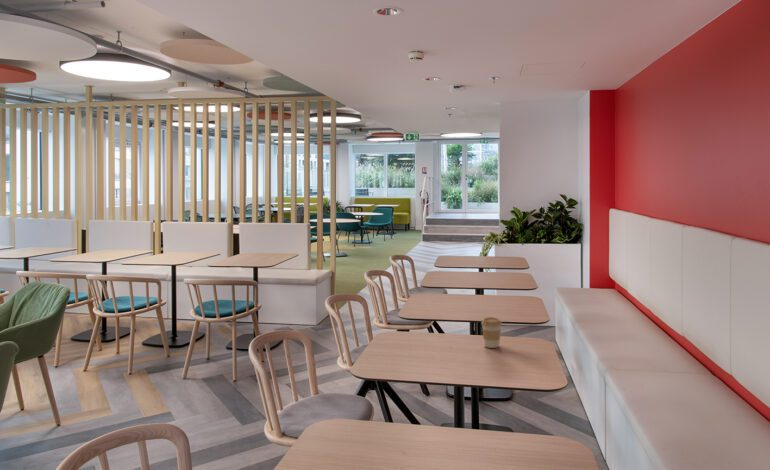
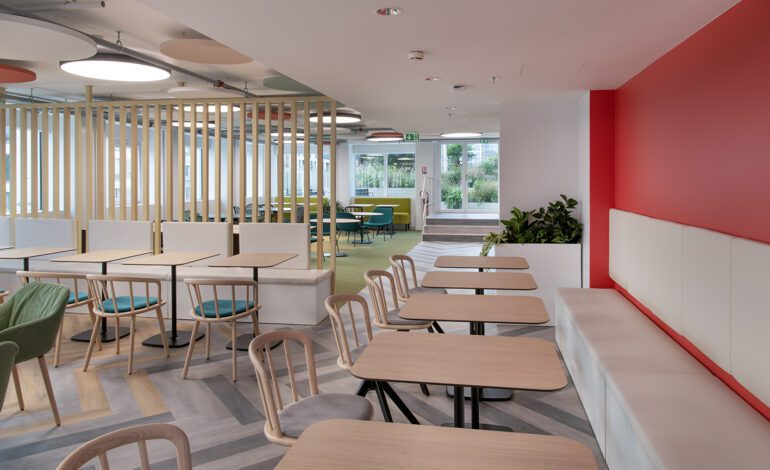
- coffee cup [480,316,503,349]
